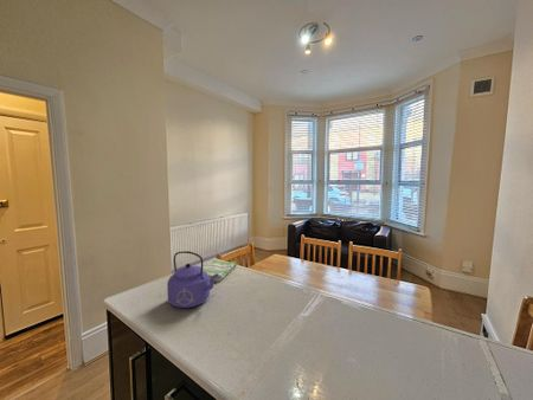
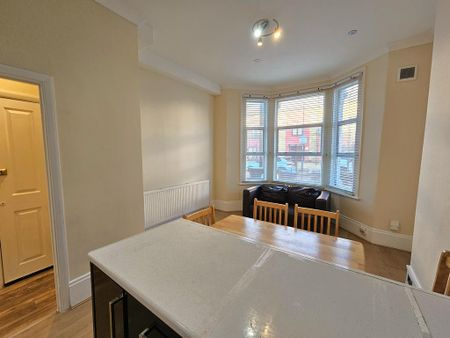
- dish towel [203,259,238,283]
- kettle [166,250,218,309]
